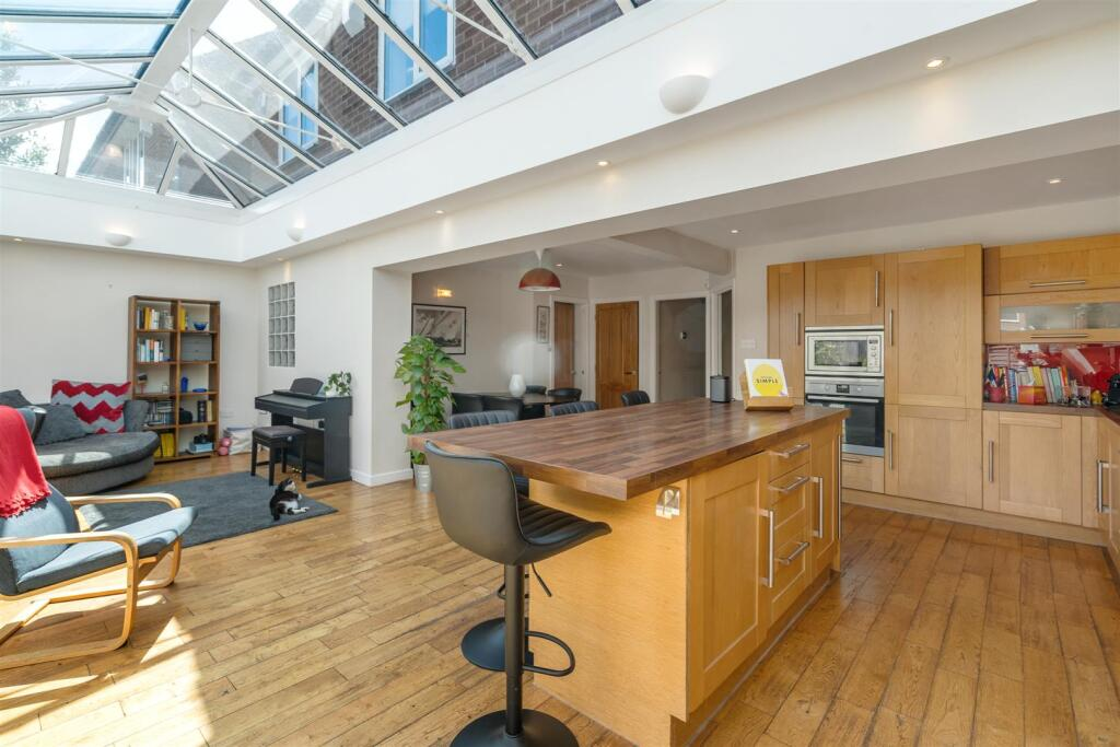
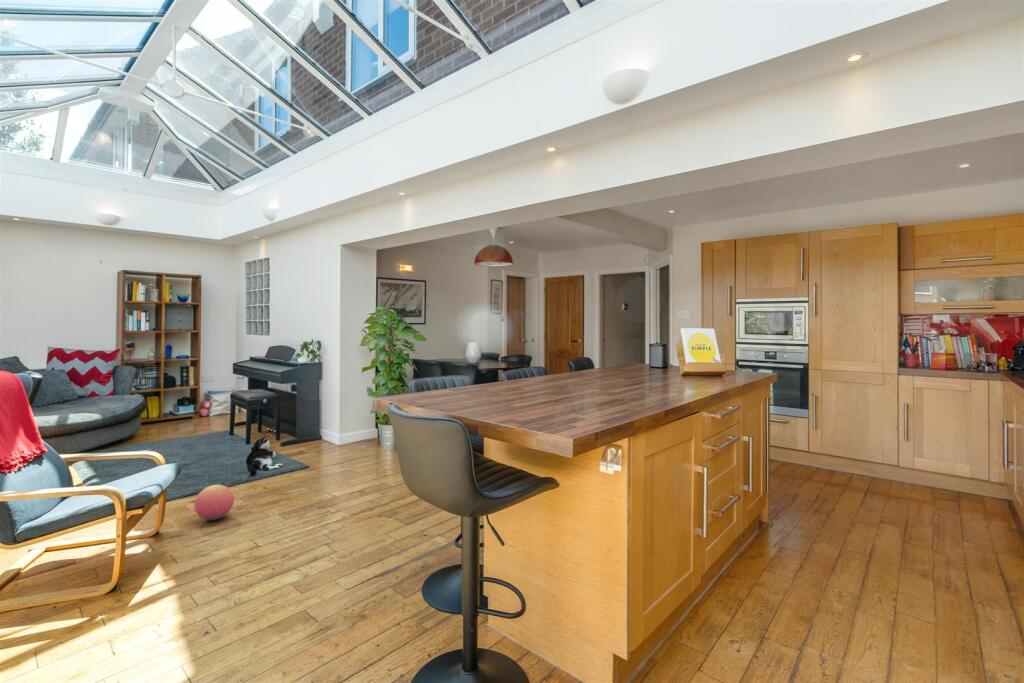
+ ball [193,484,235,521]
